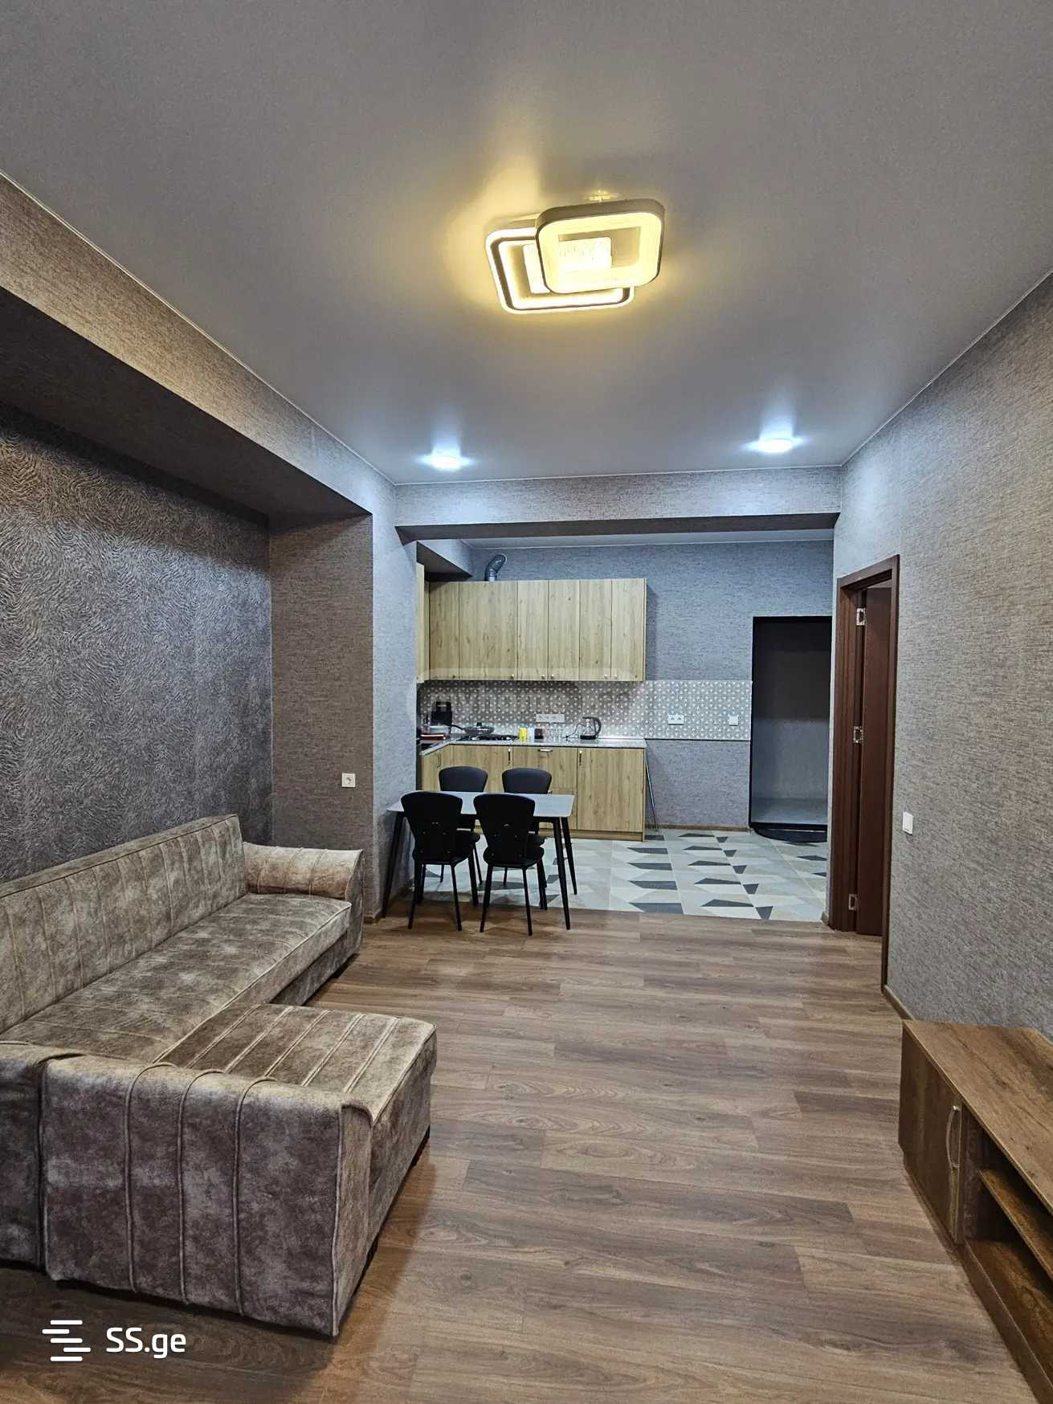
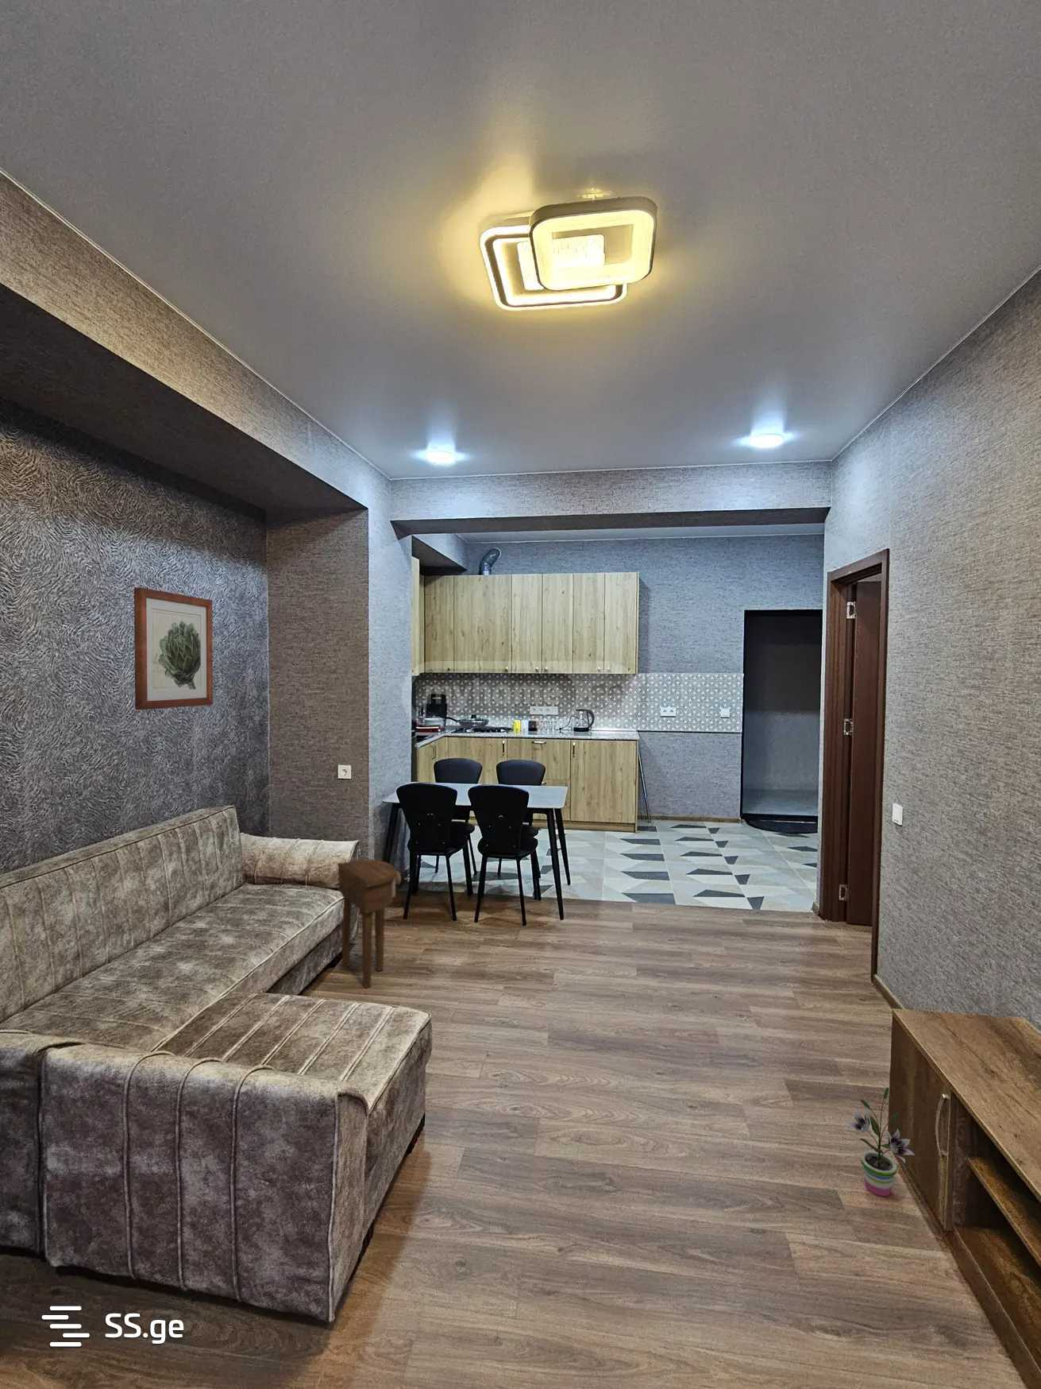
+ potted plant [845,1086,915,1198]
+ wall art [133,586,213,711]
+ side table [337,859,401,989]
